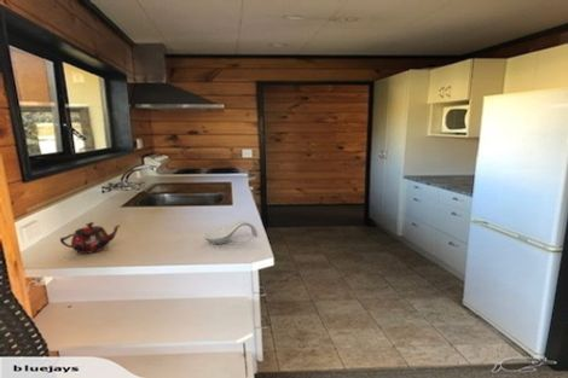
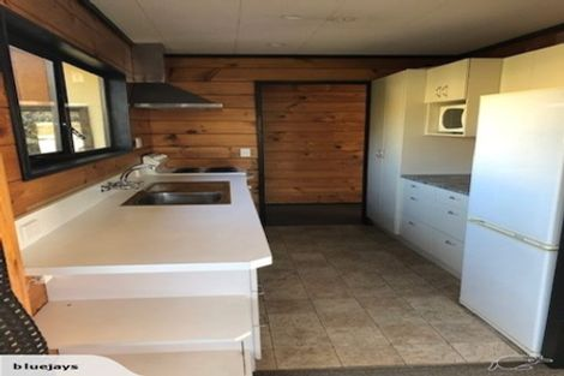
- teapot [59,221,122,255]
- spoon rest [203,220,259,245]
